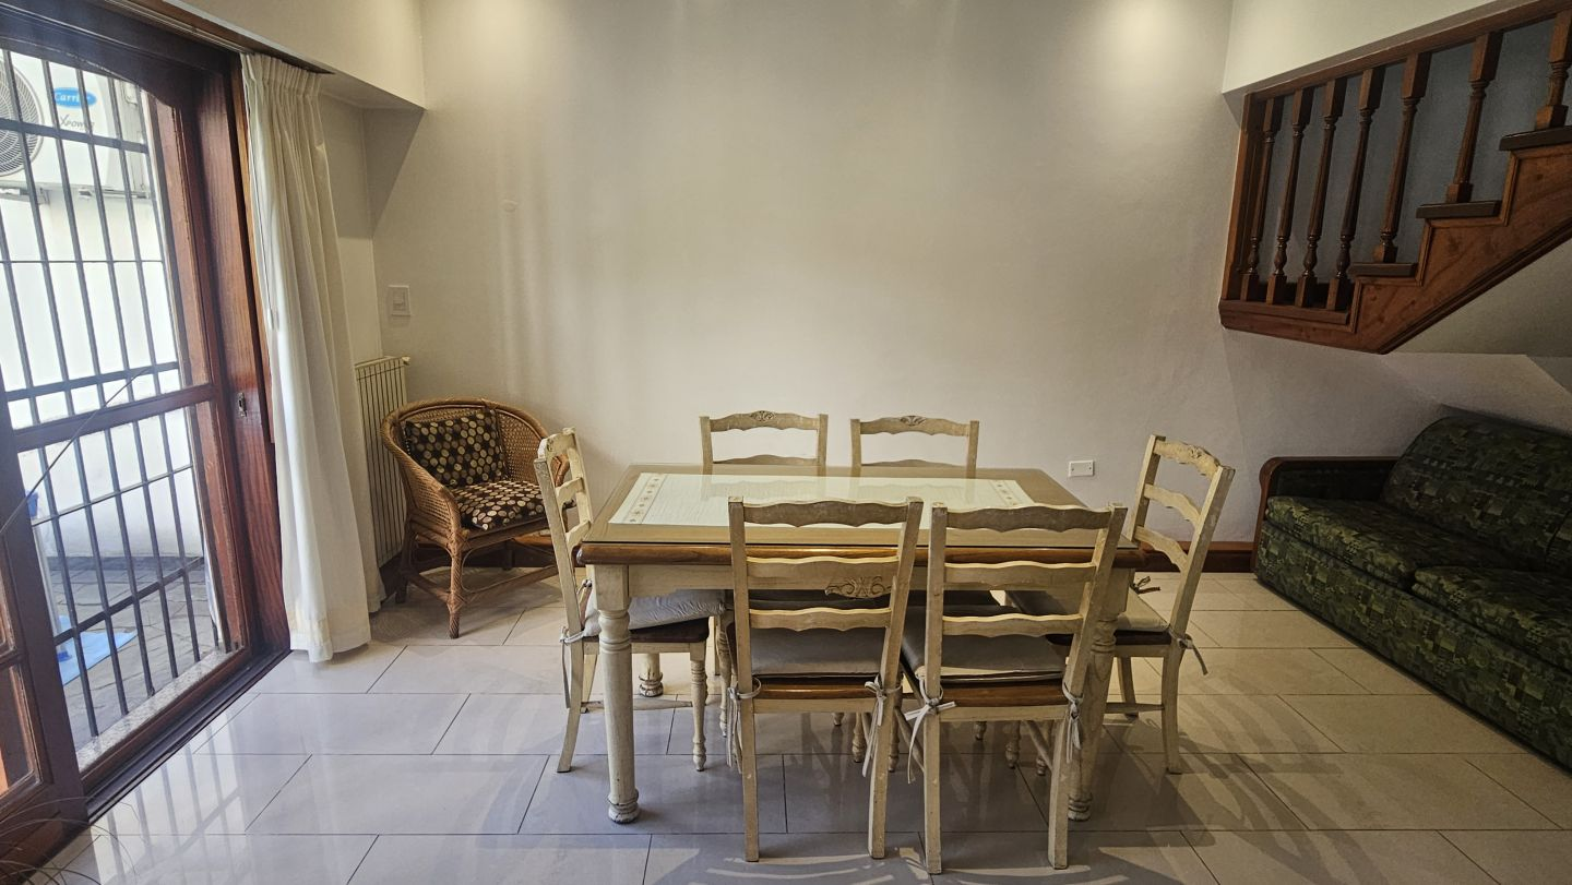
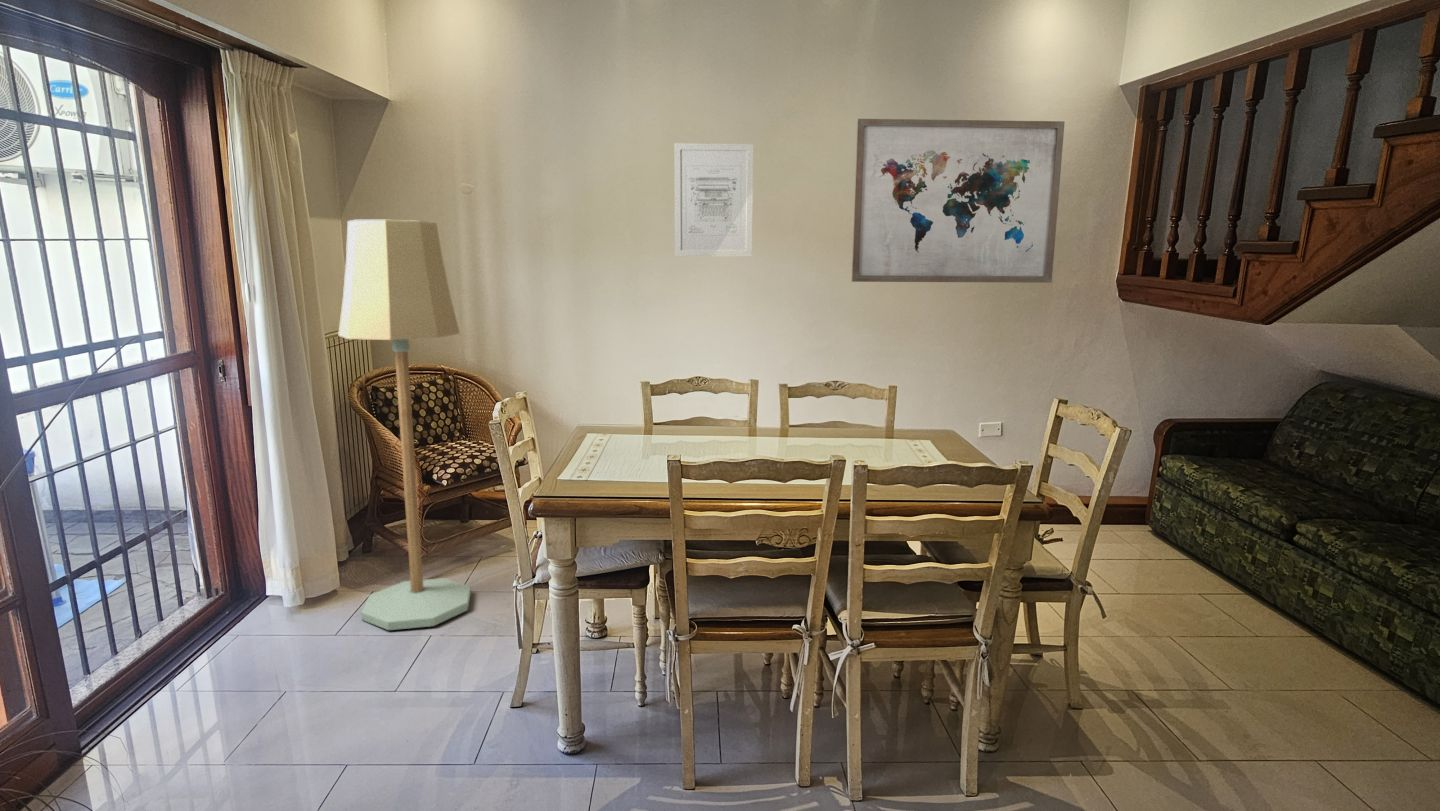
+ floor lamp [337,219,472,631]
+ wall art [851,118,1066,284]
+ wall art [673,142,754,258]
